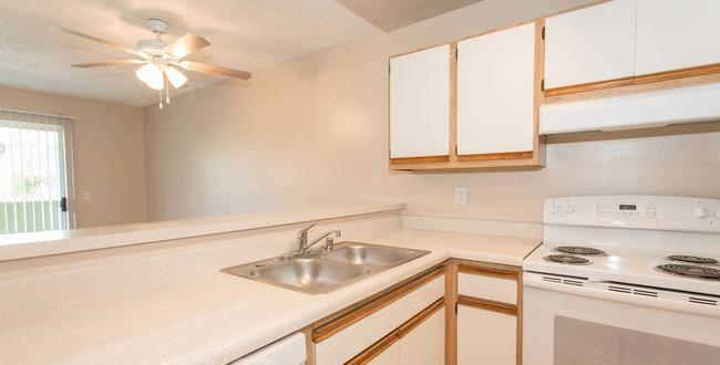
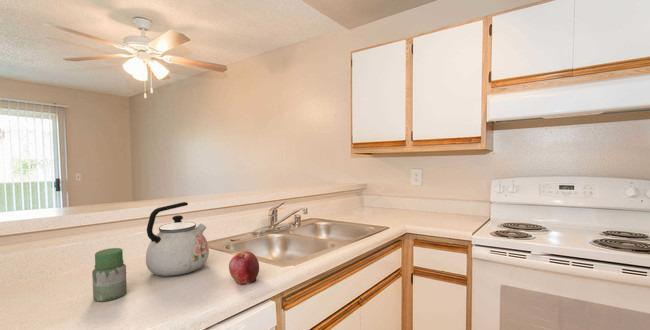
+ kettle [145,201,210,277]
+ apple [228,250,260,286]
+ jar [91,247,128,303]
